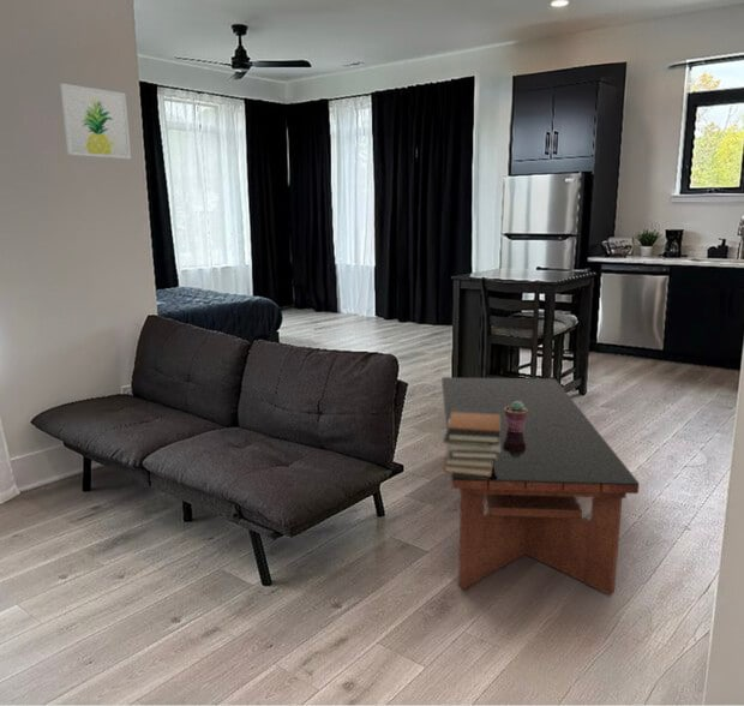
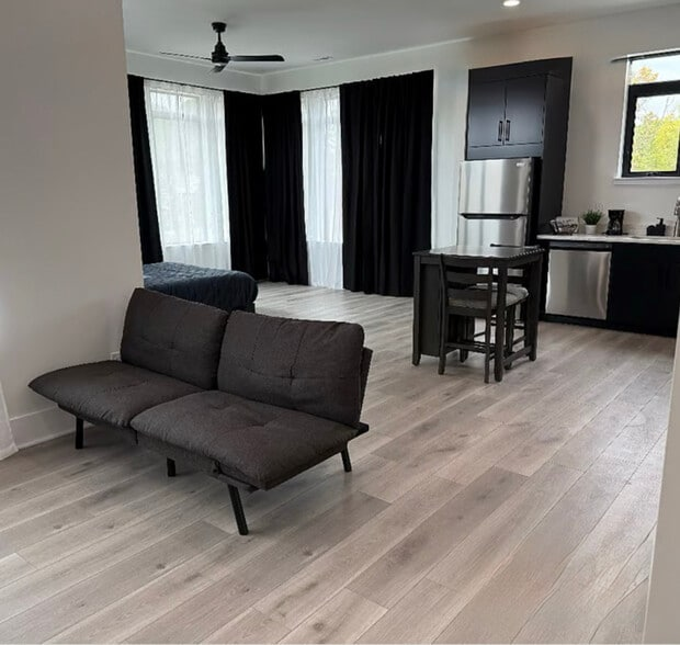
- wall art [59,83,132,160]
- potted succulent [504,401,528,432]
- book stack [442,408,500,477]
- coffee table [440,376,641,597]
